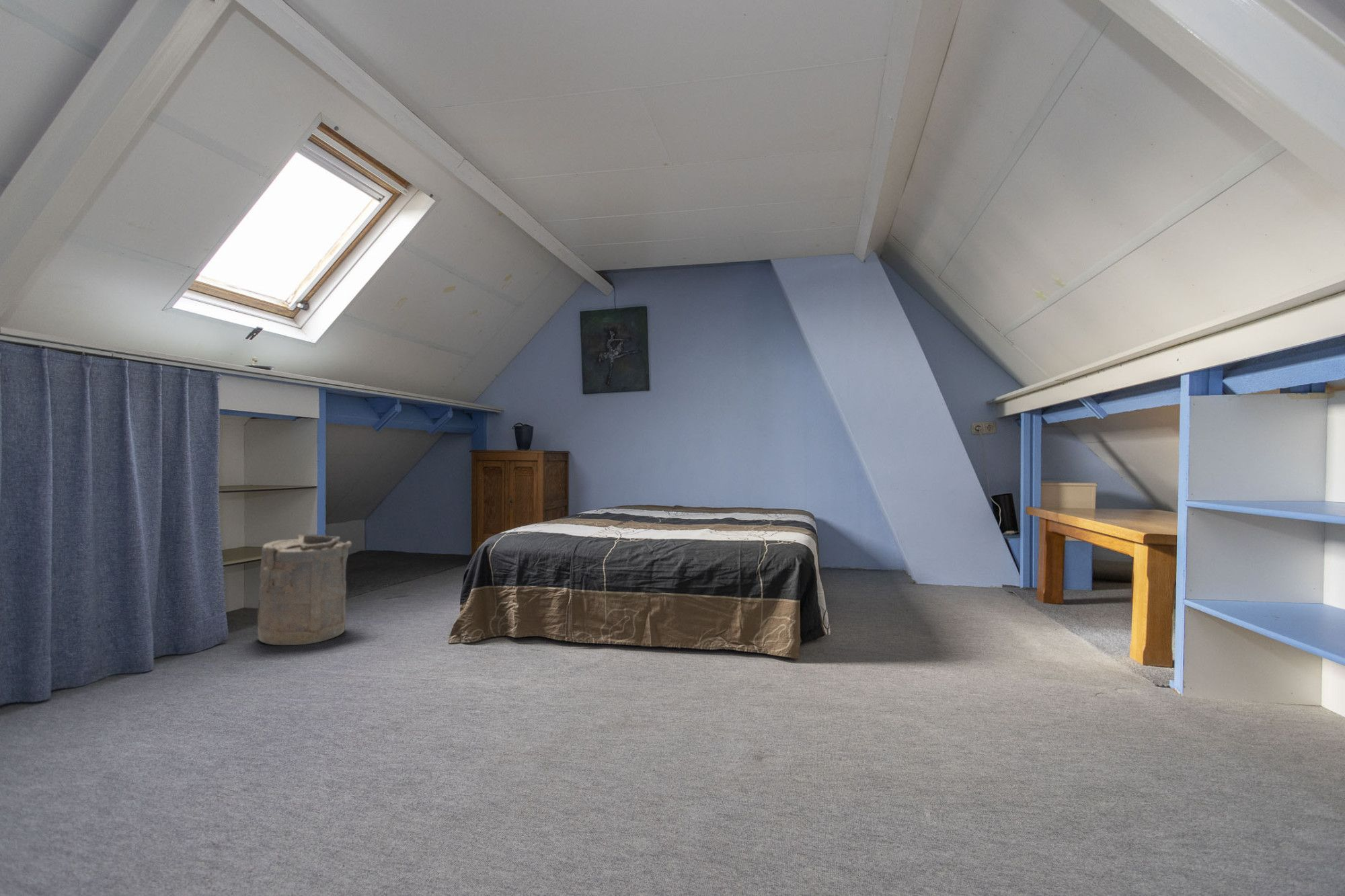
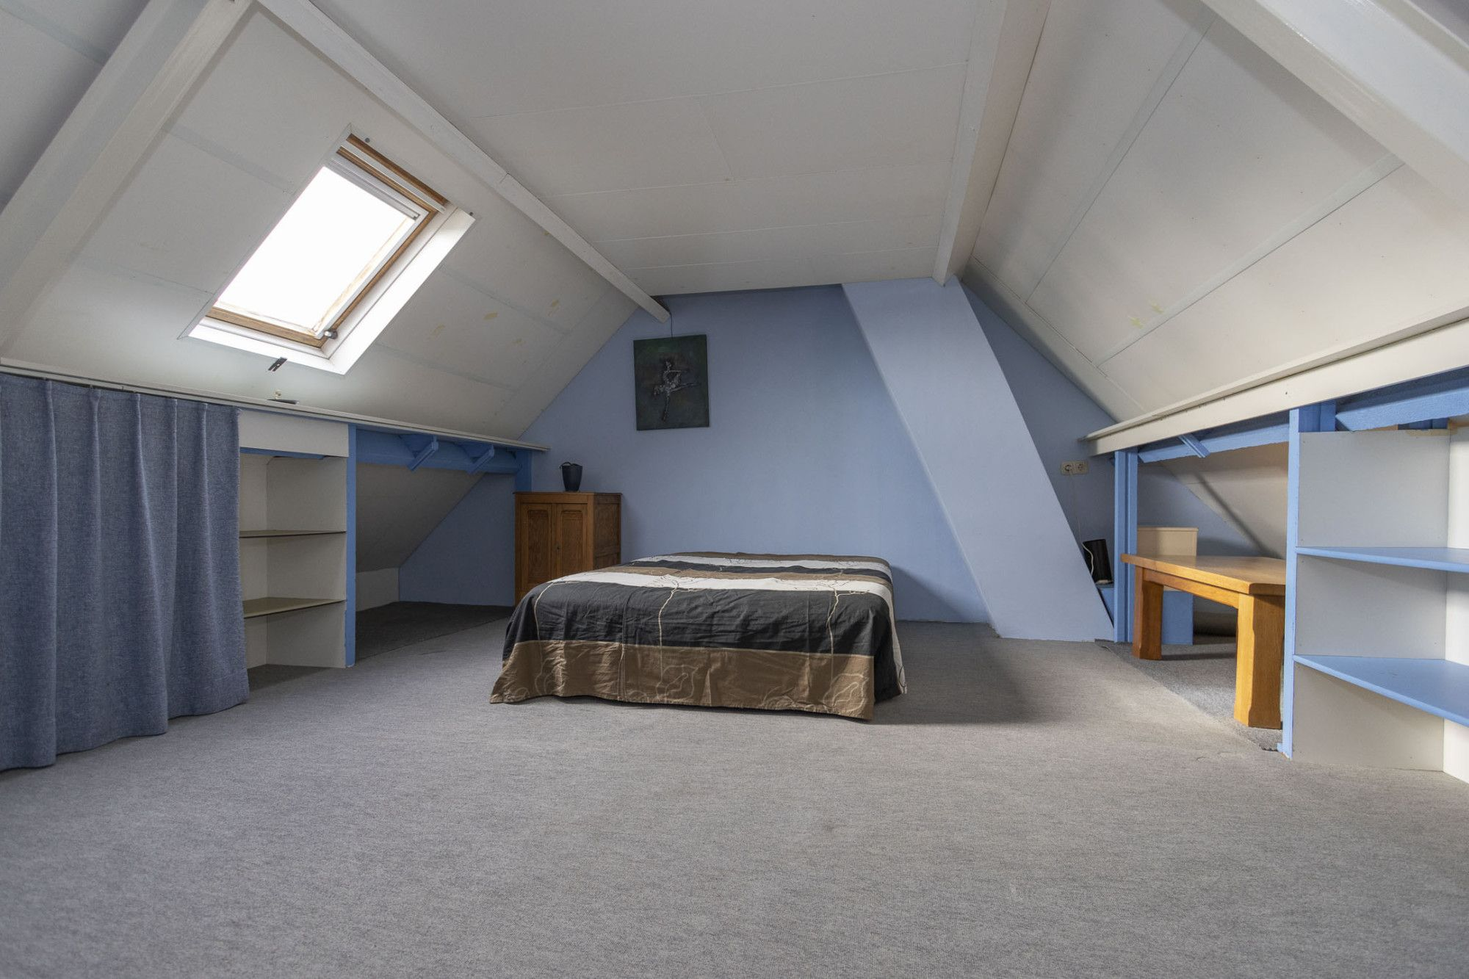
- laundry hamper [257,533,352,646]
